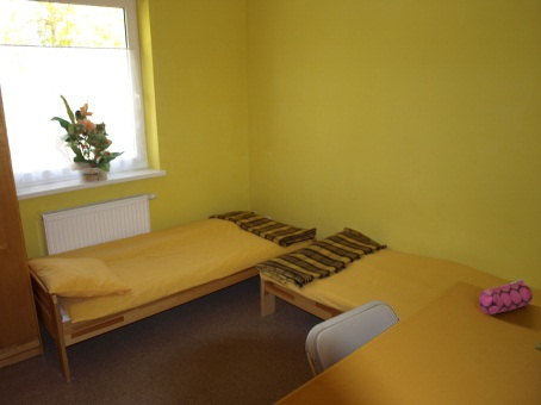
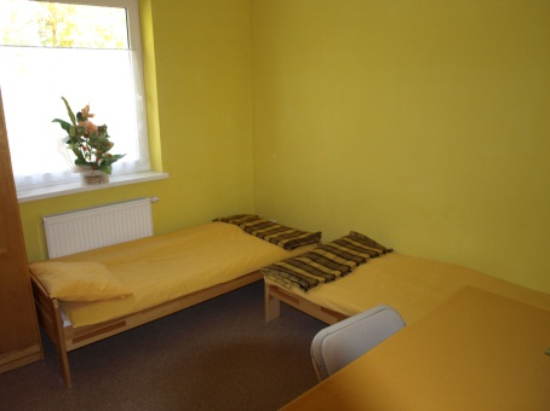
- pencil case [478,278,534,316]
